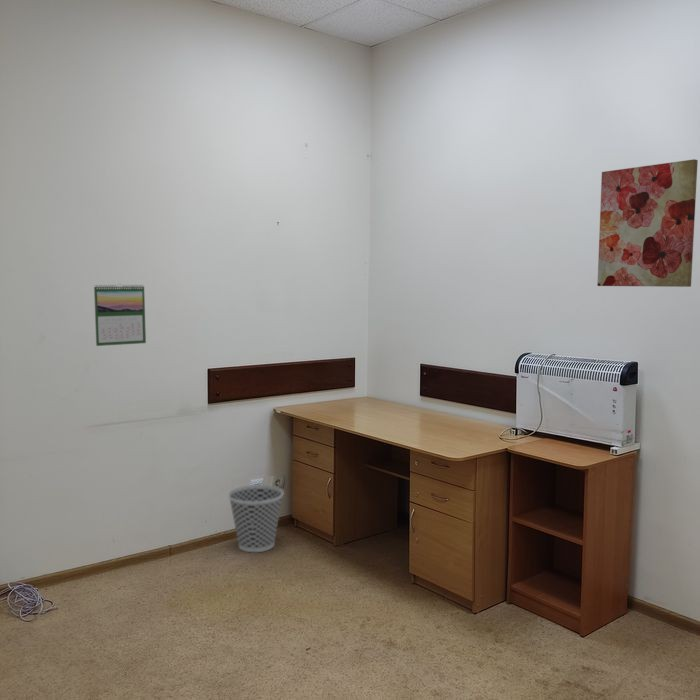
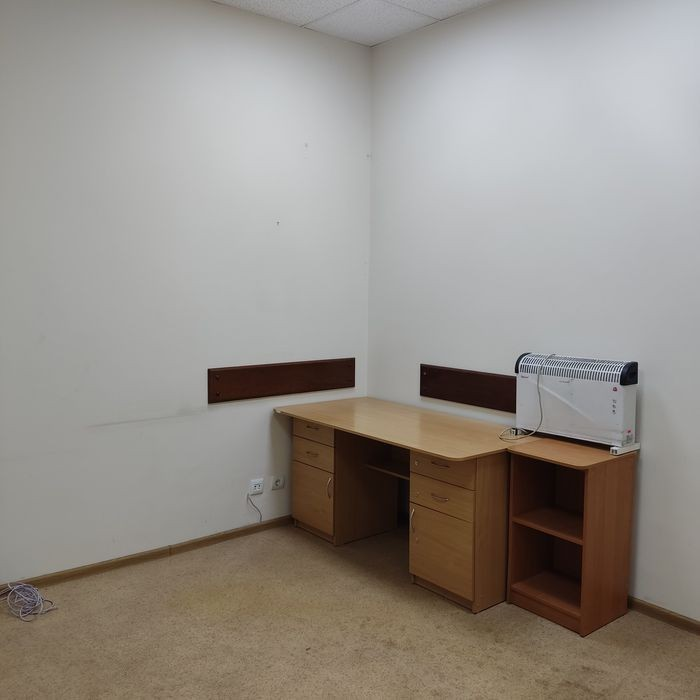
- wall art [596,158,699,288]
- wastebasket [227,484,285,553]
- calendar [93,283,147,347]
